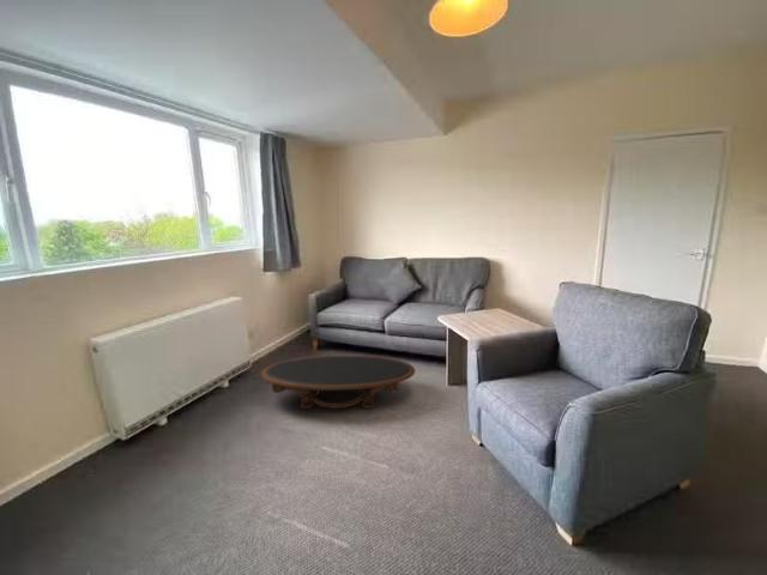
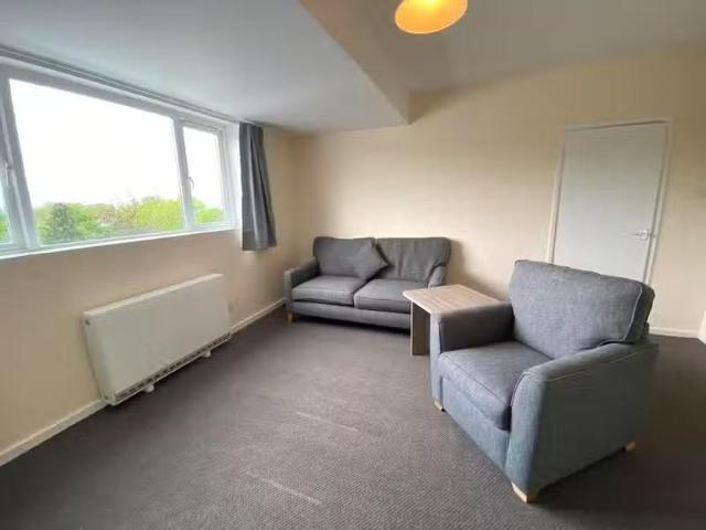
- coffee table [260,353,416,410]
